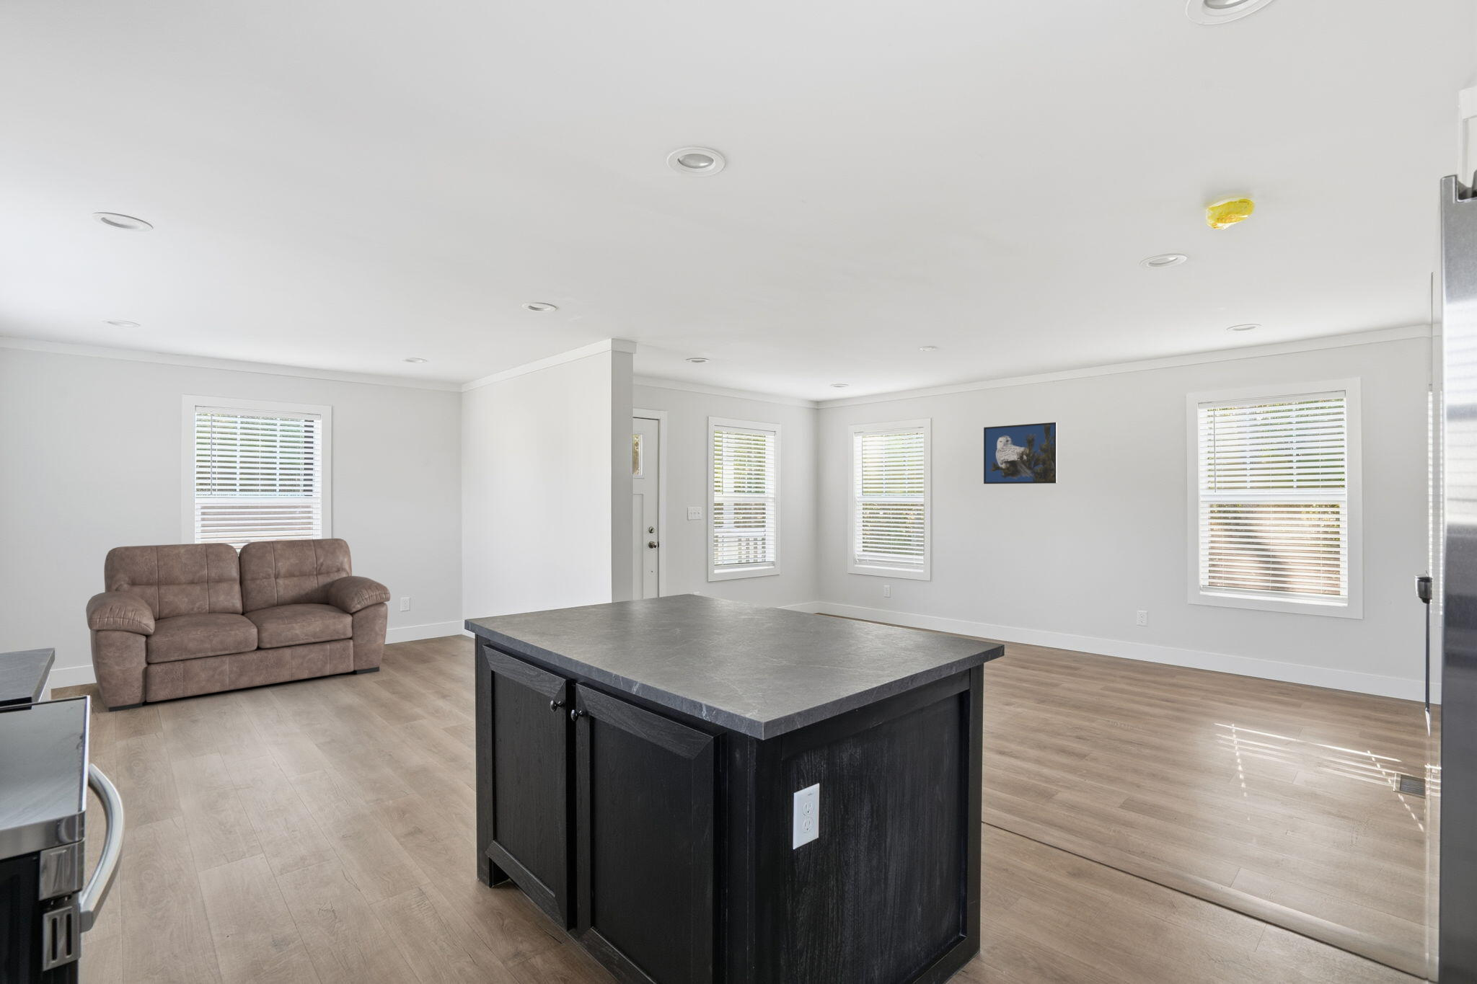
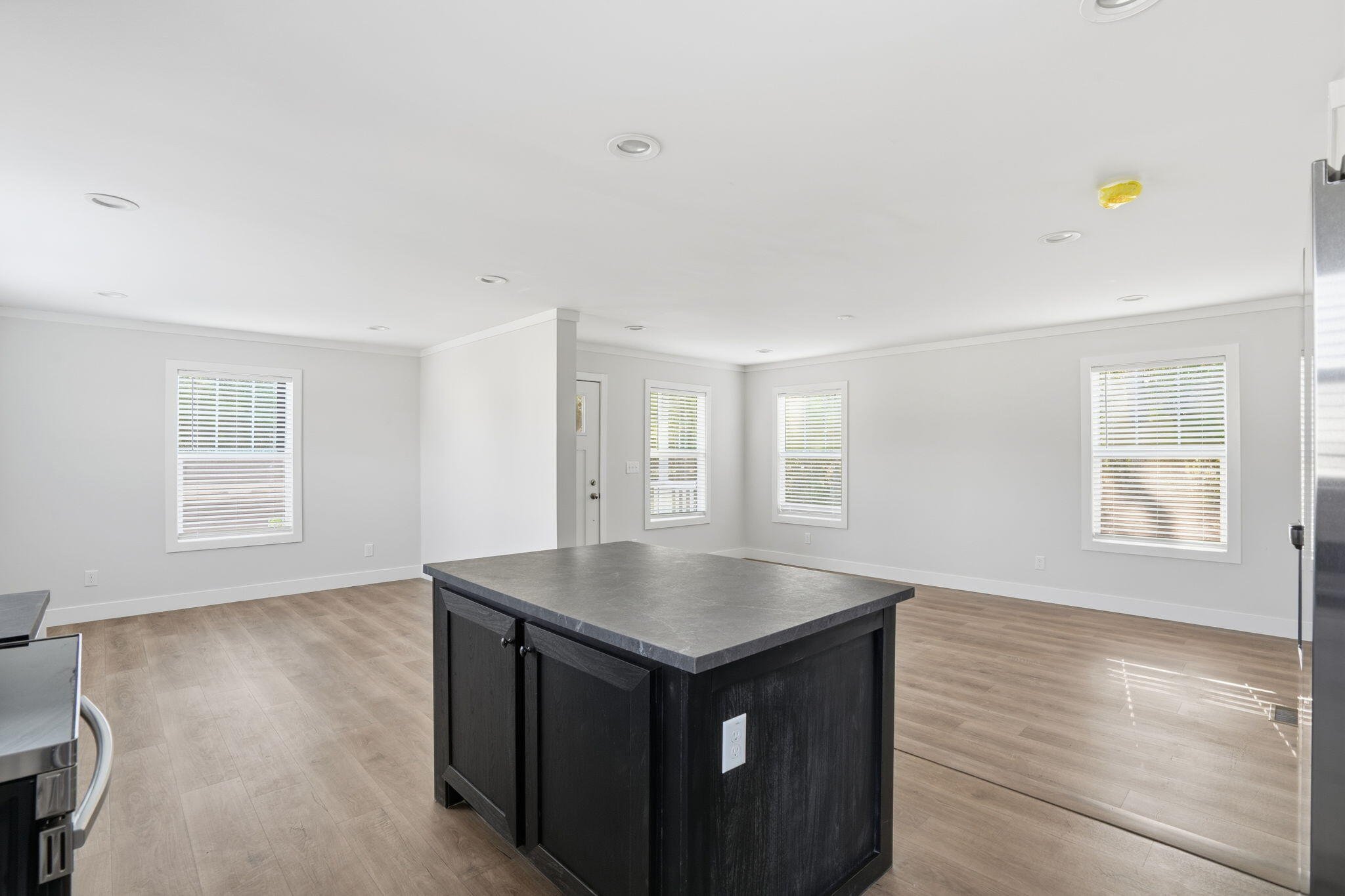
- sofa [85,538,391,713]
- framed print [983,422,1058,484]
